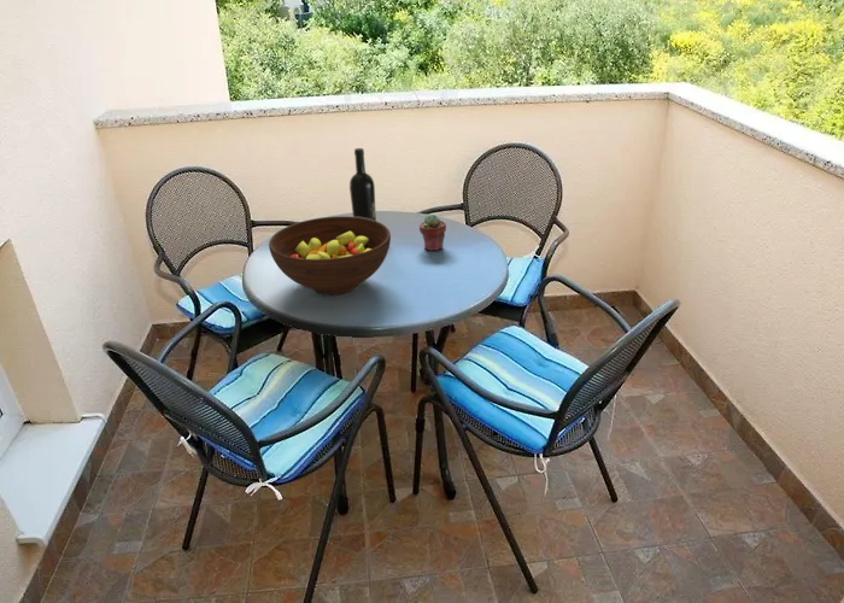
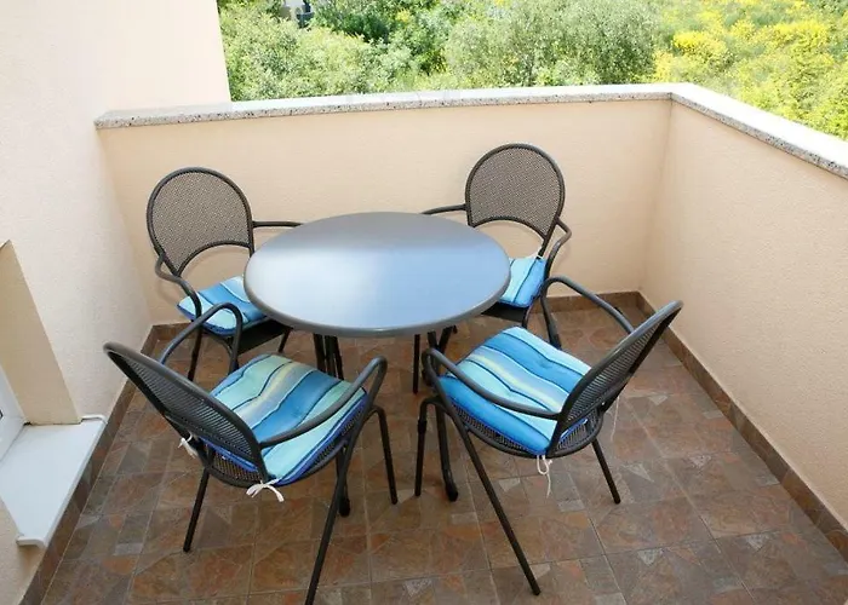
- potted succulent [418,213,447,252]
- fruit bowl [268,215,392,297]
- wine bottle [348,147,377,222]
